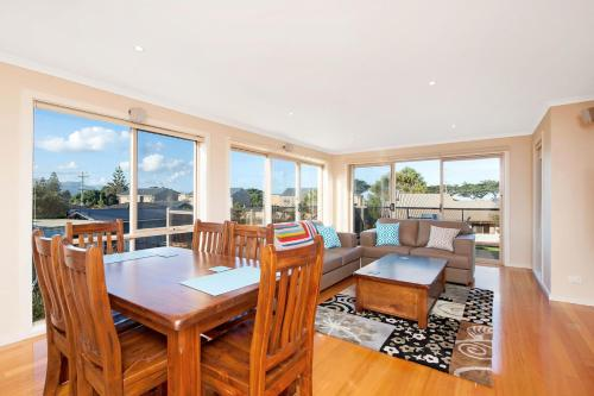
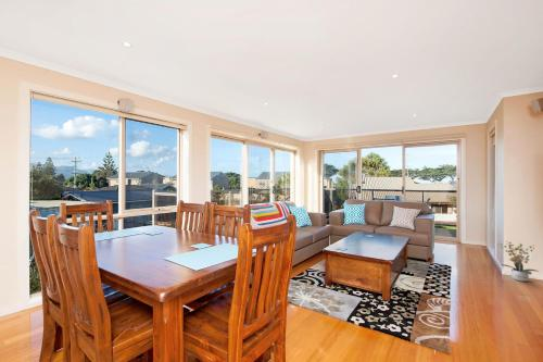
+ potted plant [497,241,540,283]
